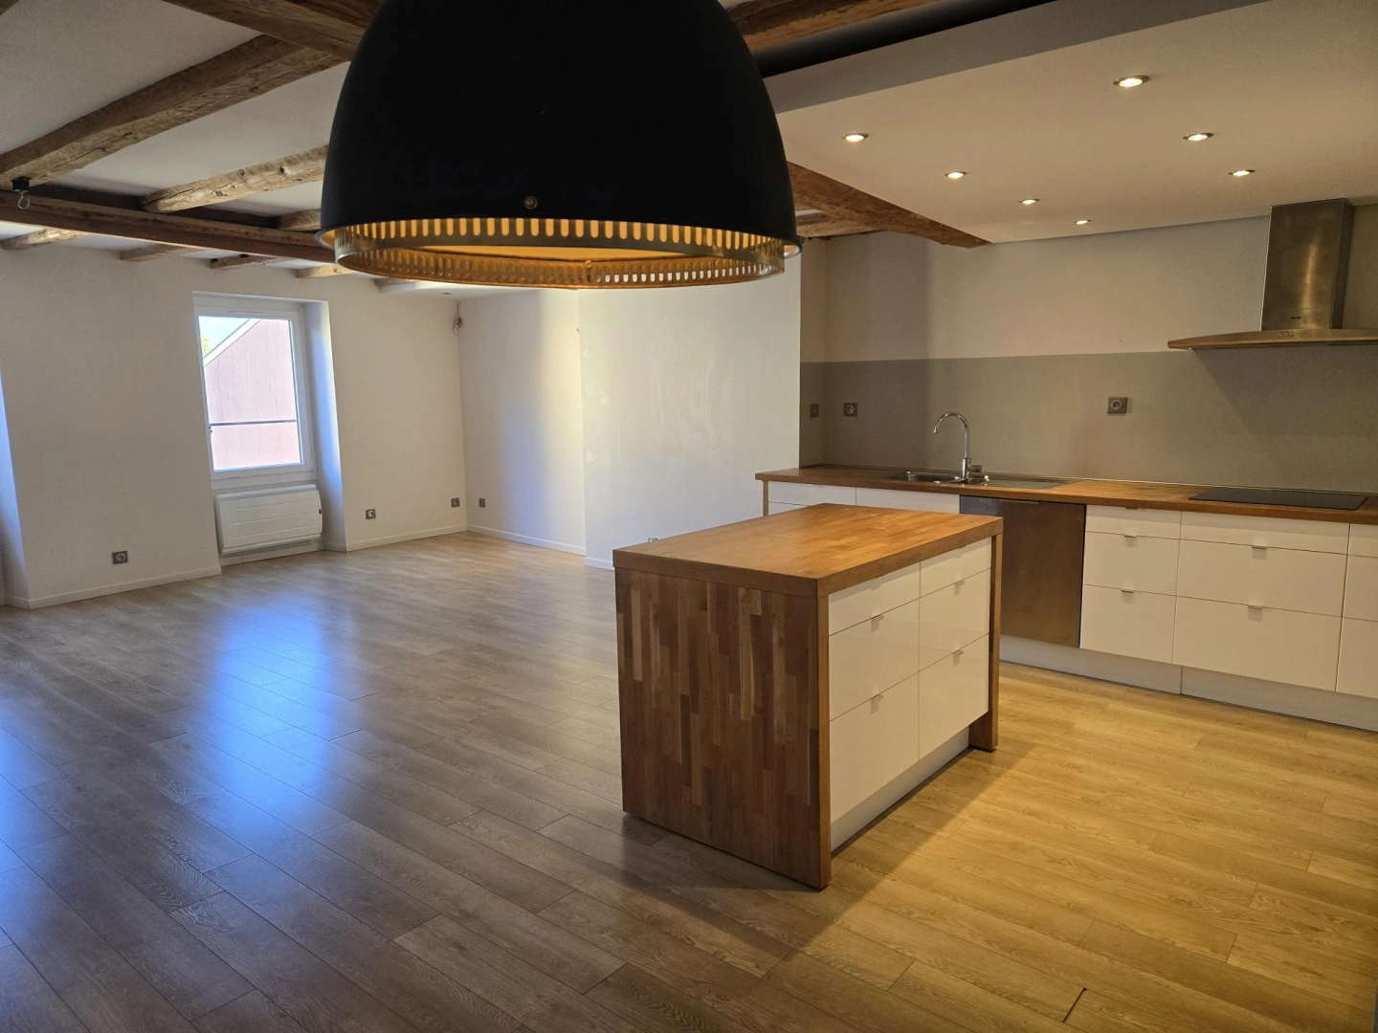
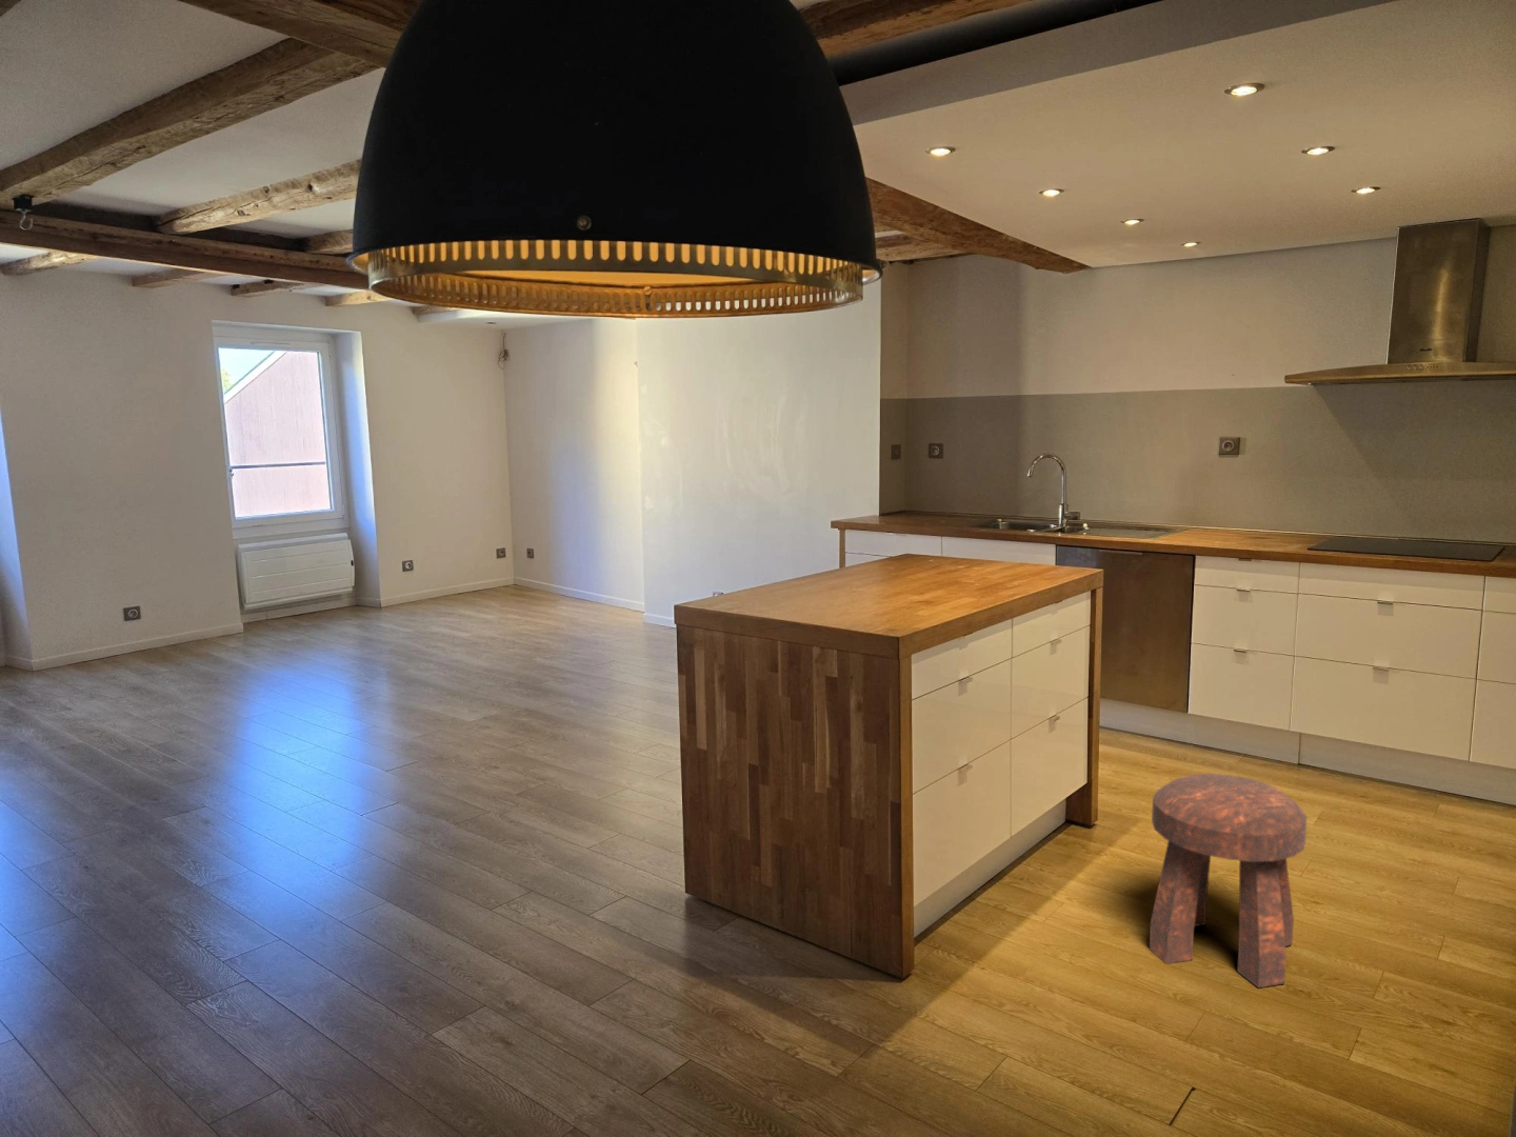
+ stool [1148,773,1308,989]
